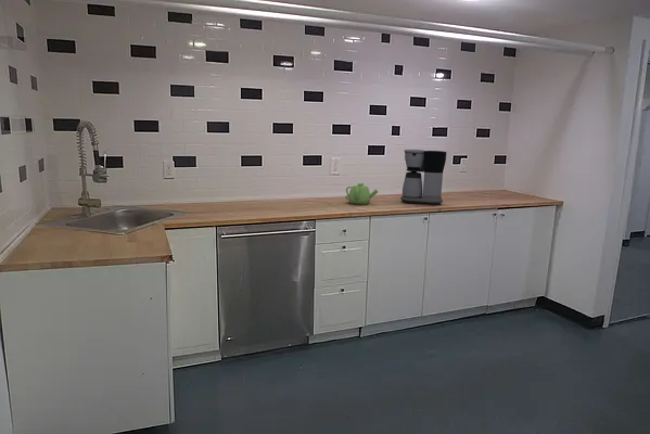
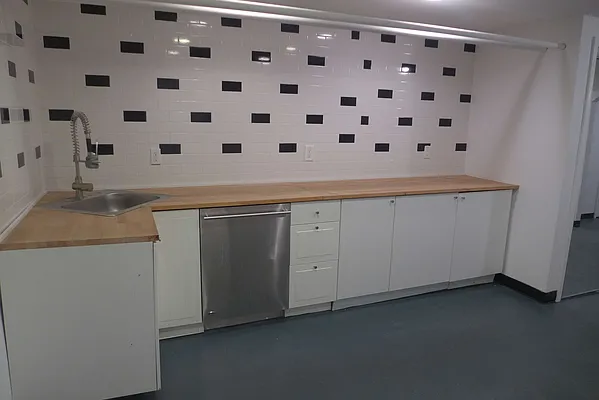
- coffee maker [399,149,447,206]
- teapot [344,182,379,205]
